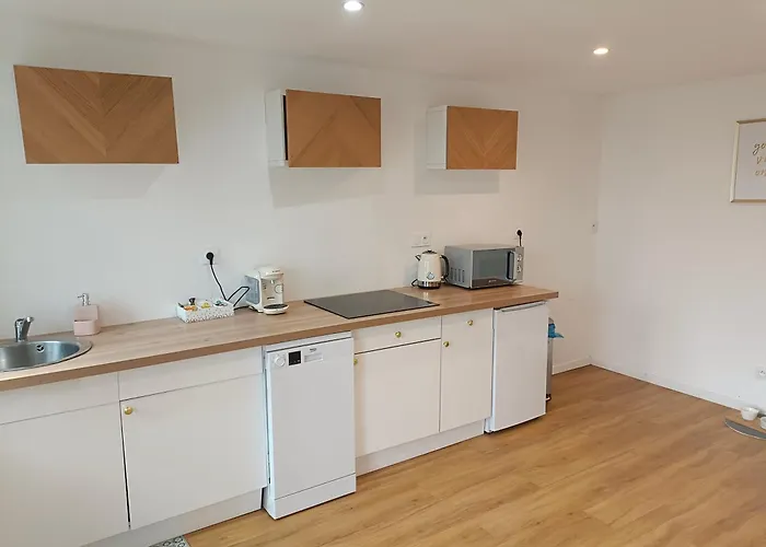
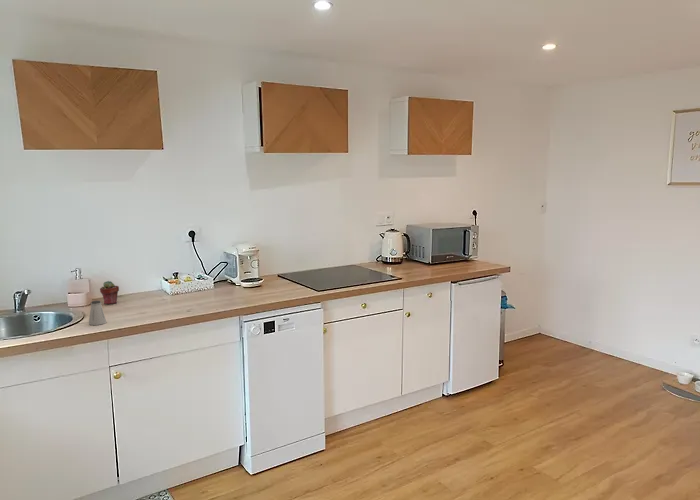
+ potted succulent [99,280,120,305]
+ saltshaker [88,300,107,326]
